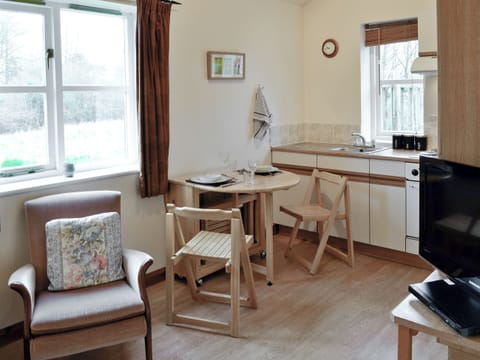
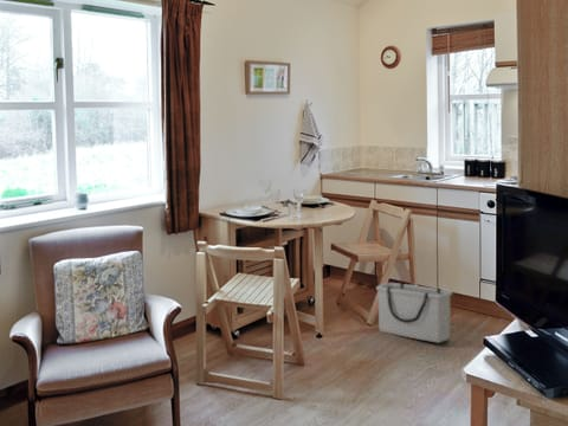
+ storage bin [375,282,454,344]
